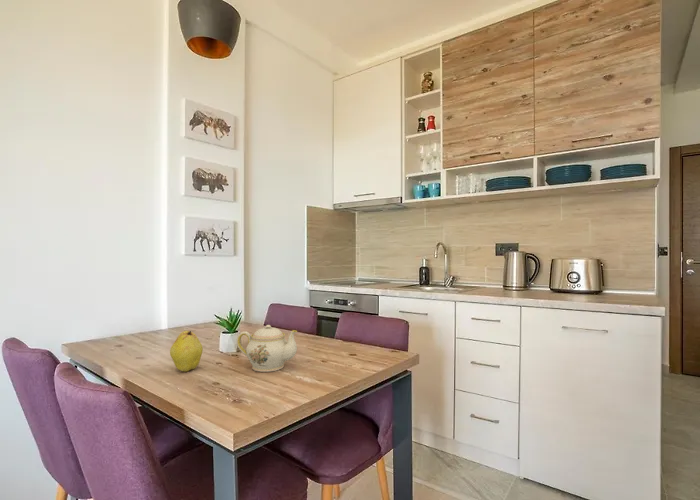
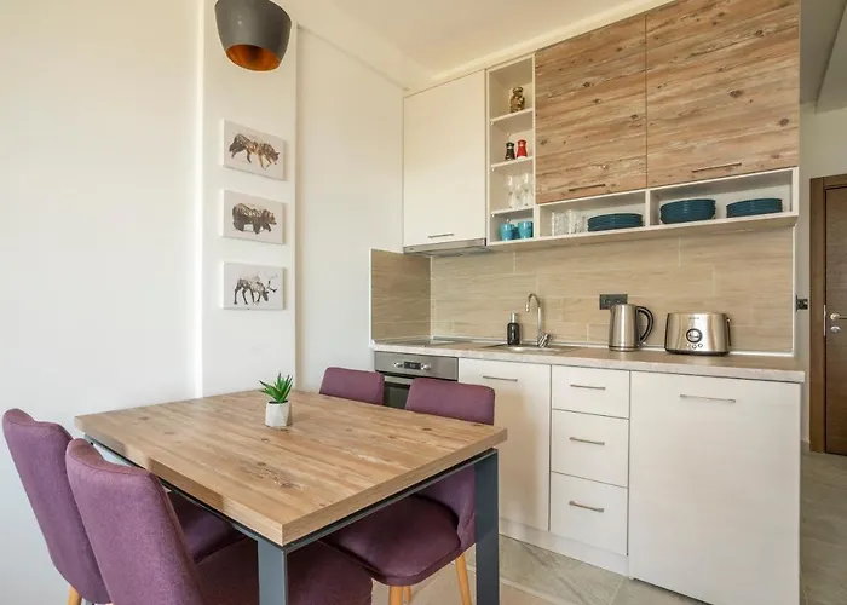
- teapot [236,324,298,373]
- fruit [169,330,204,373]
